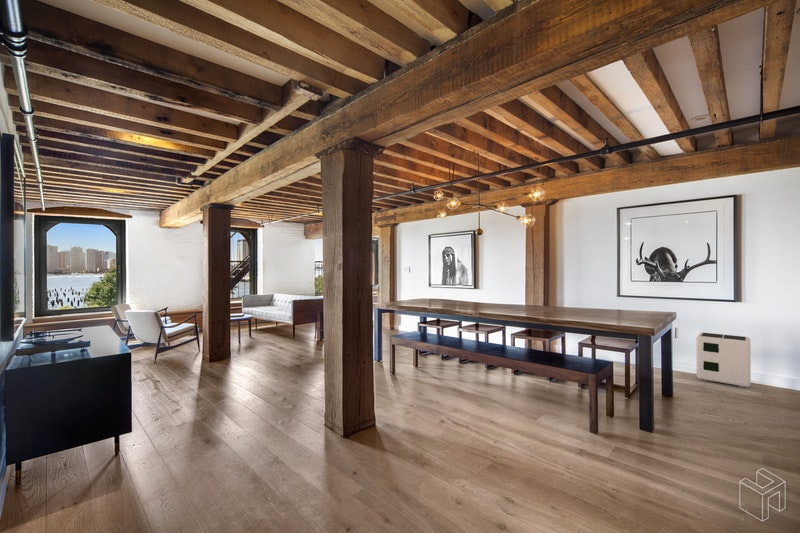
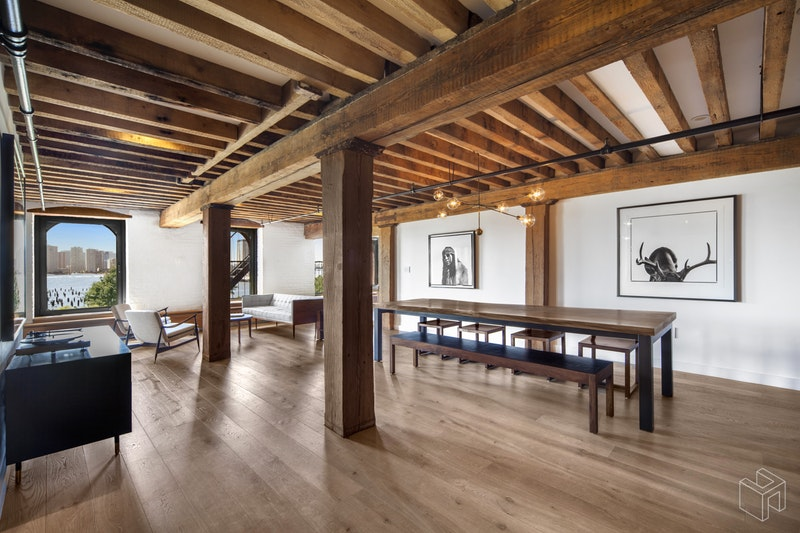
- air purifier [695,331,752,388]
